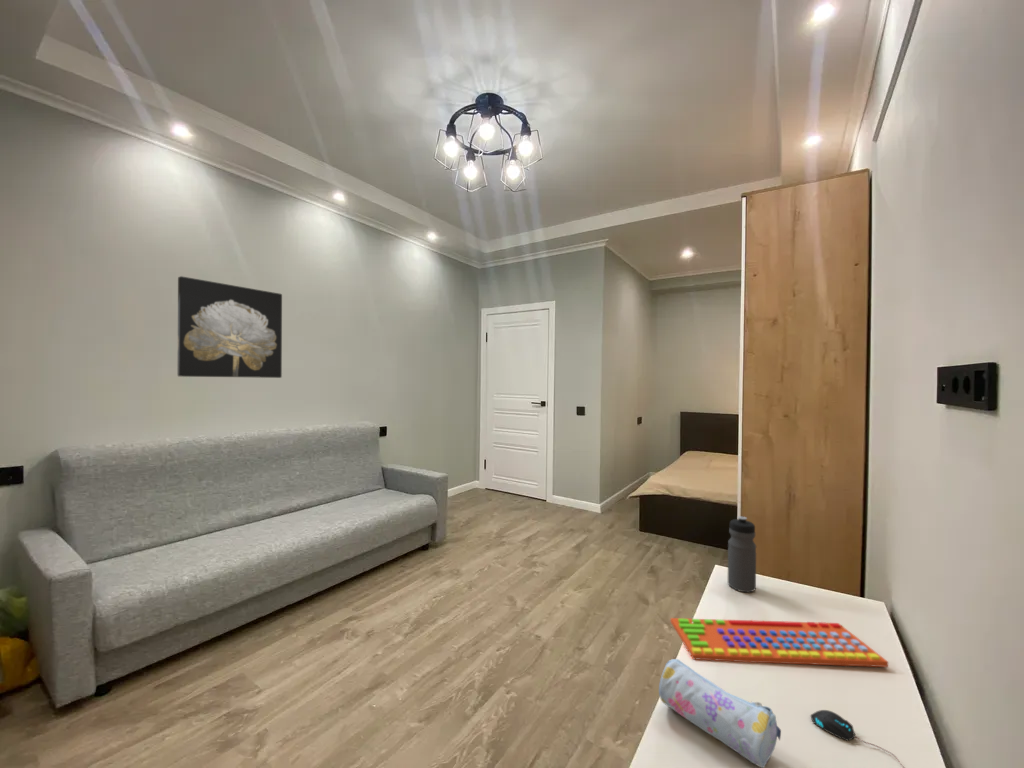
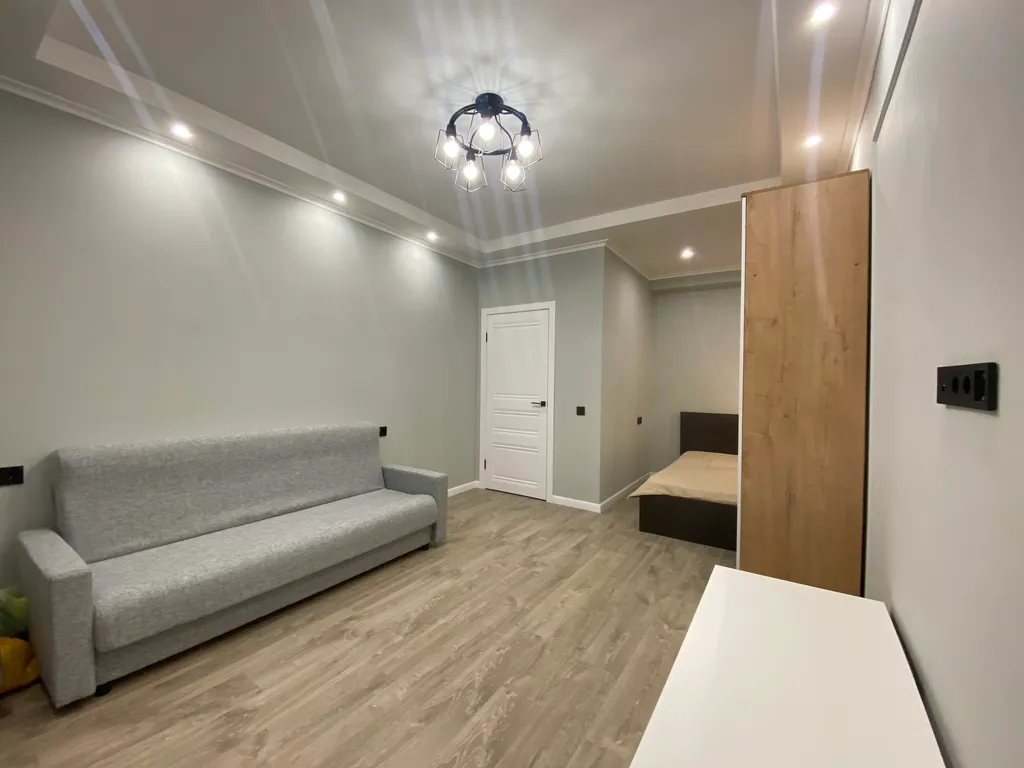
- pencil case [658,658,782,768]
- wall art [177,275,283,379]
- water bottle [727,515,757,593]
- keyboard [670,617,889,668]
- mouse [809,709,906,768]
